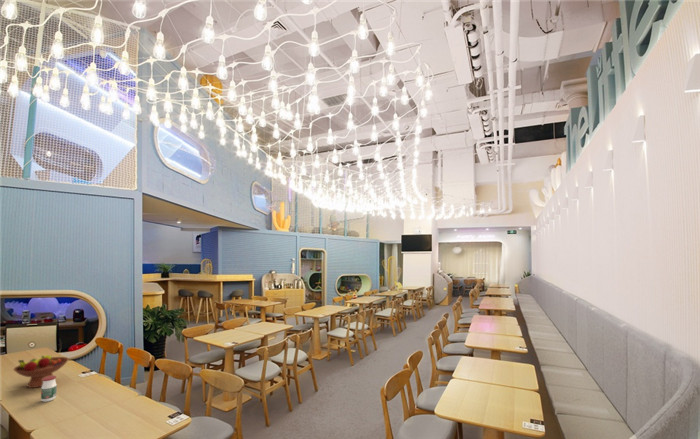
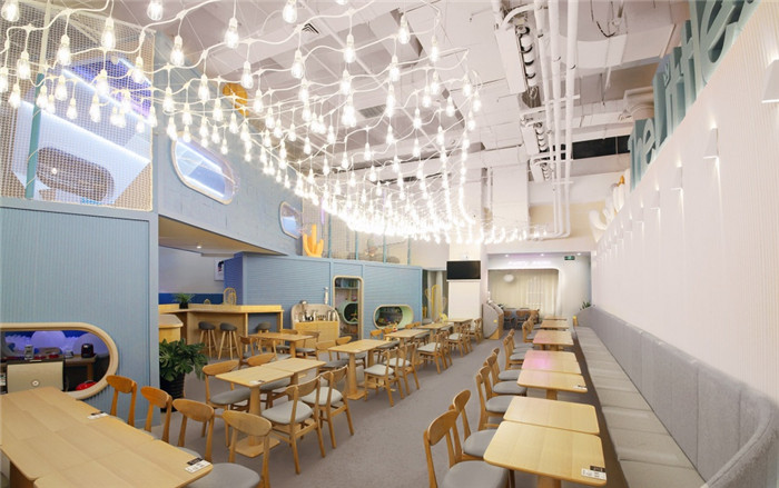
- jar [40,375,58,403]
- fruit bowl [13,354,70,389]
